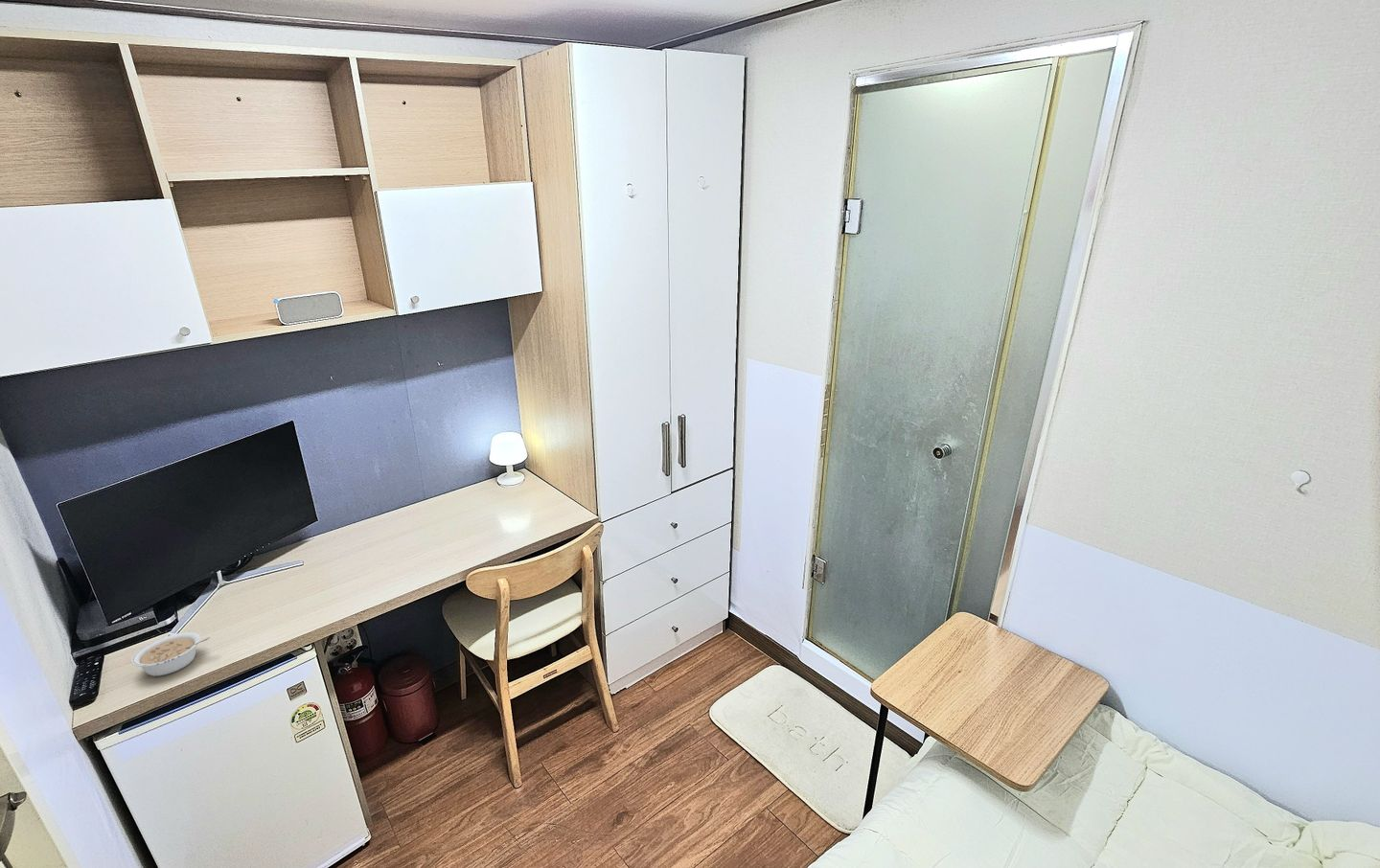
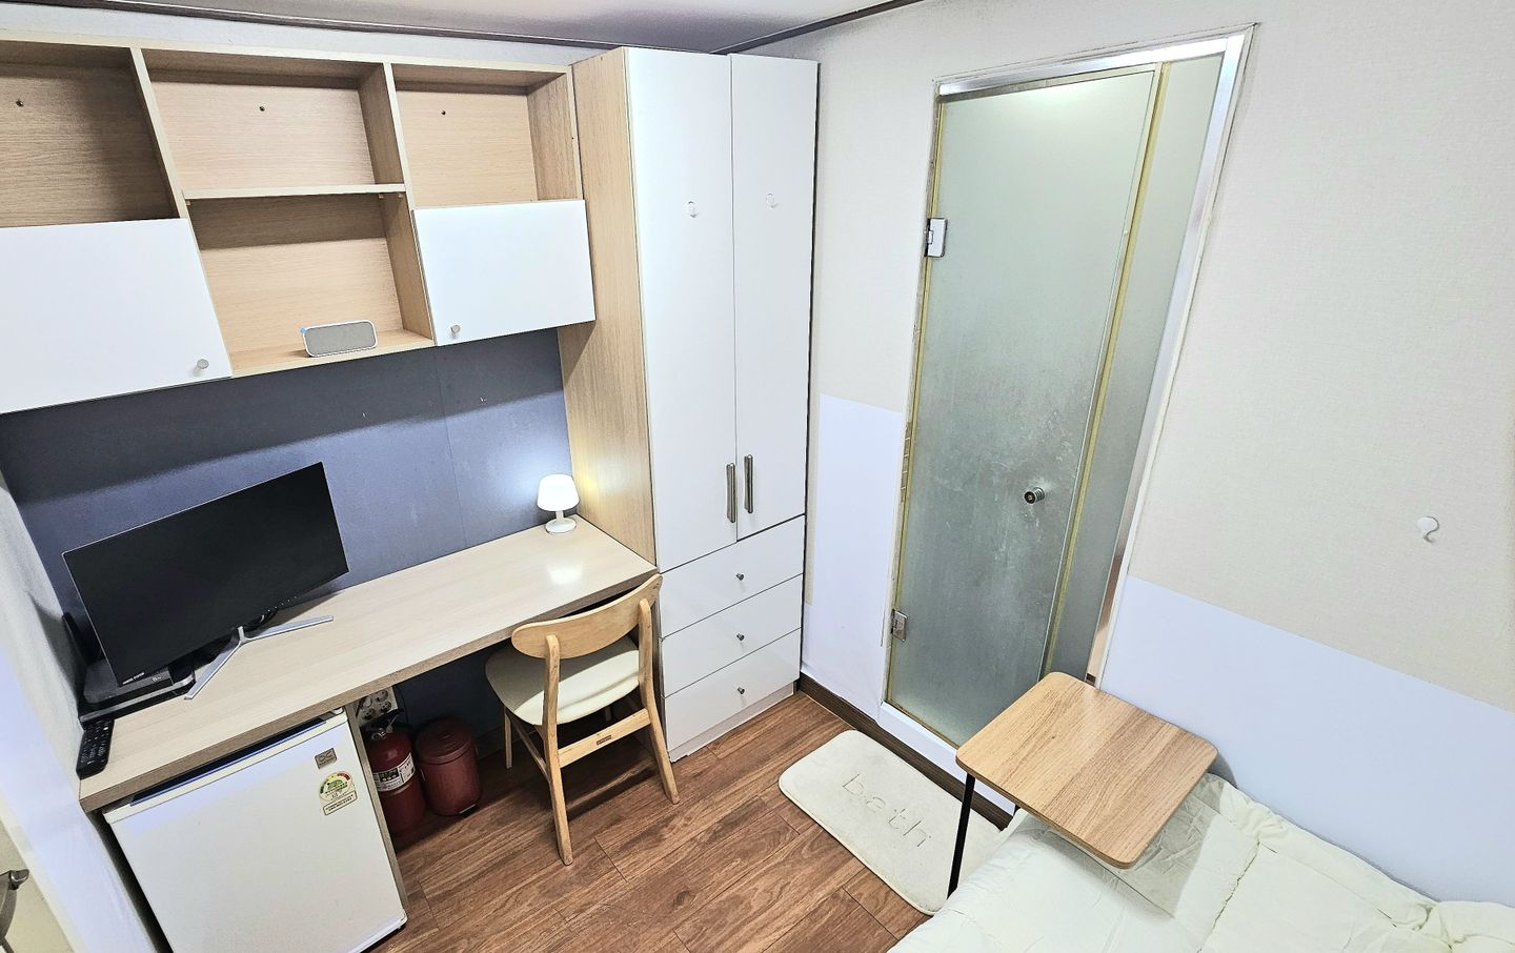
- legume [130,631,211,677]
